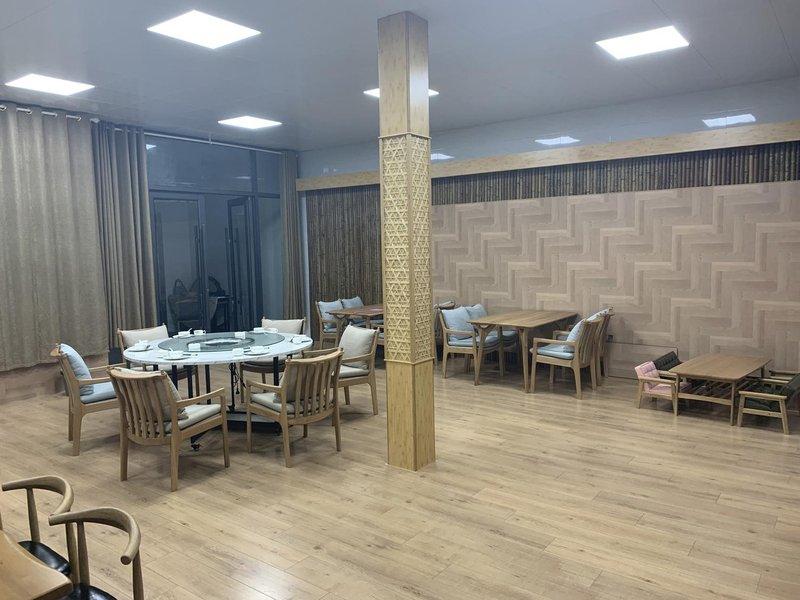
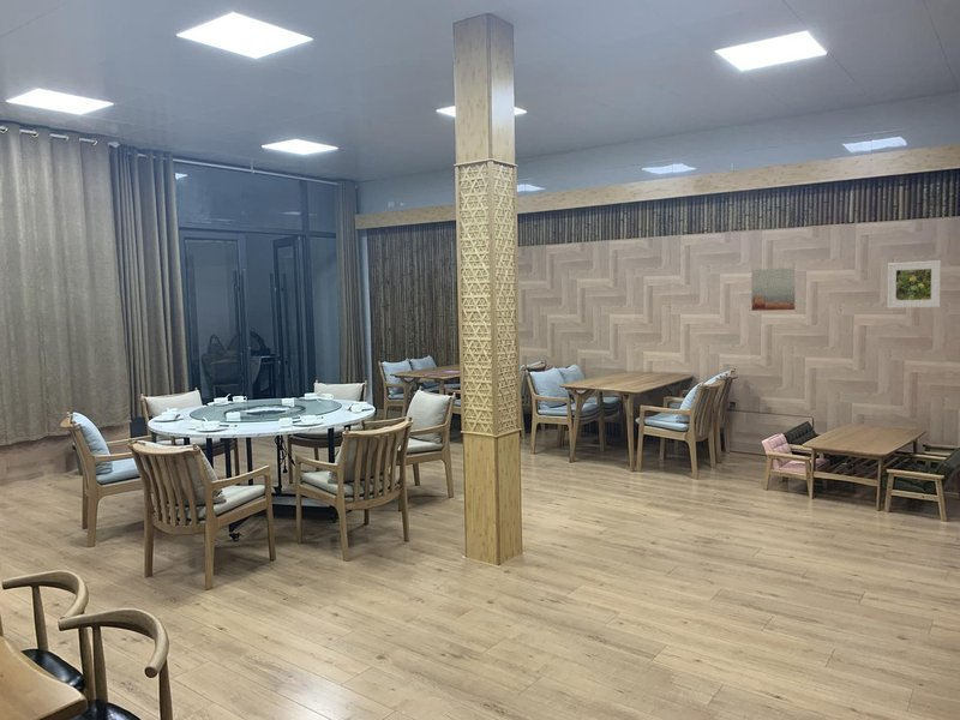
+ wall art [750,266,797,312]
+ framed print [886,259,942,310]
